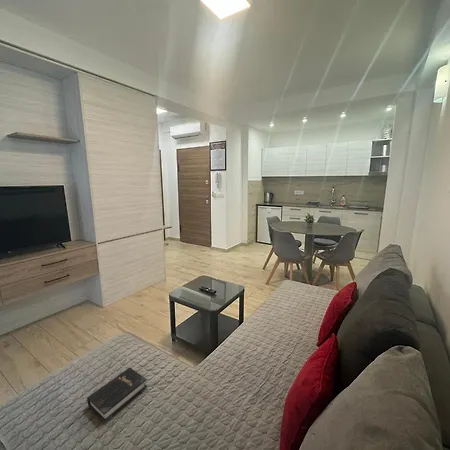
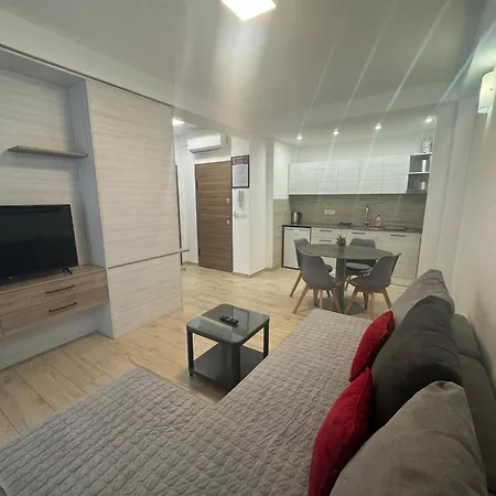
- hardback book [86,367,148,424]
